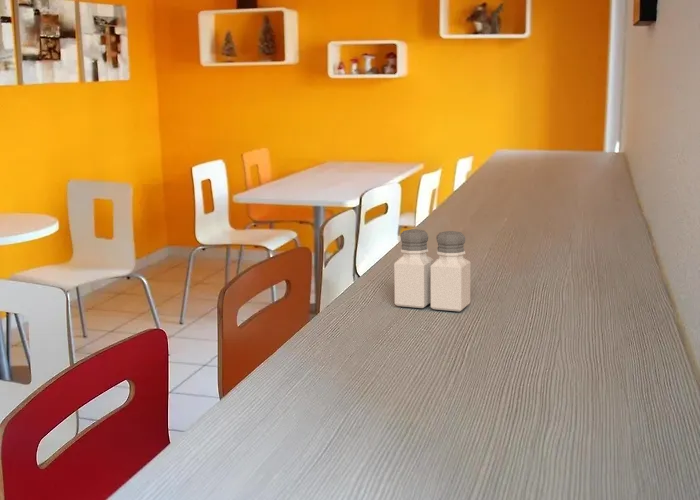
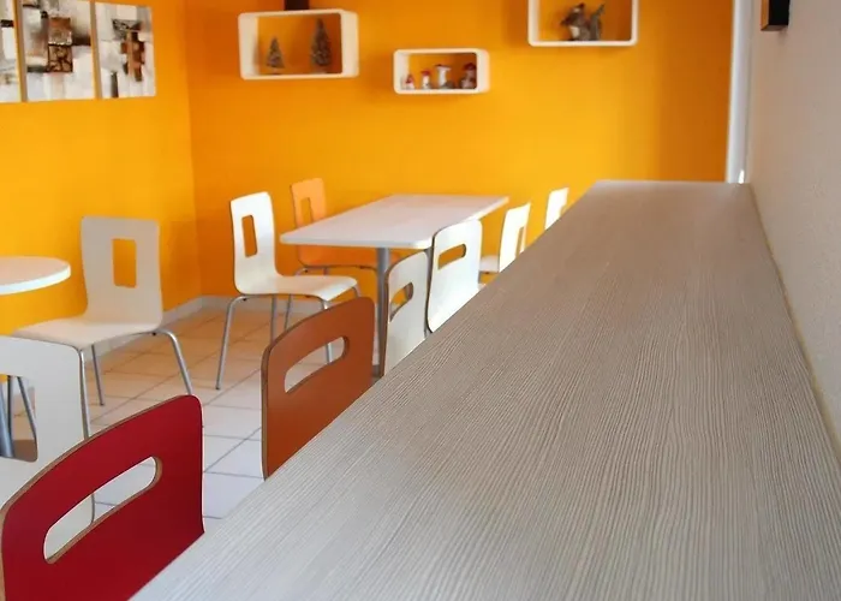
- salt and pepper shaker [393,228,472,312]
